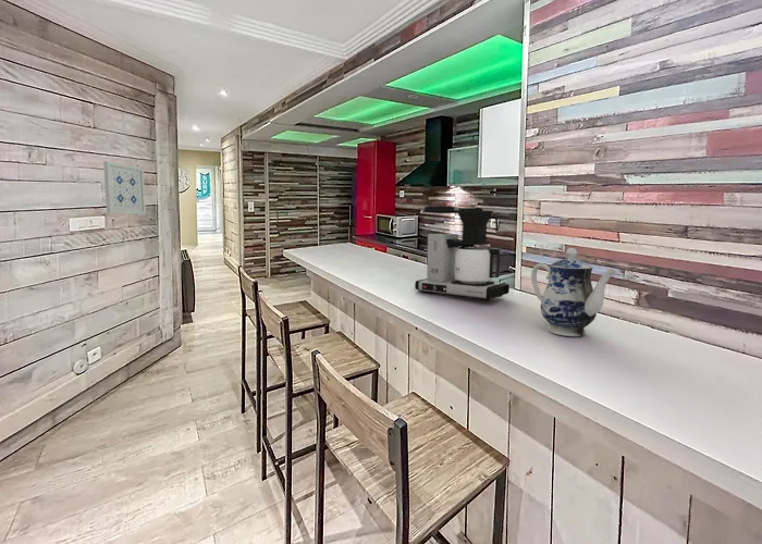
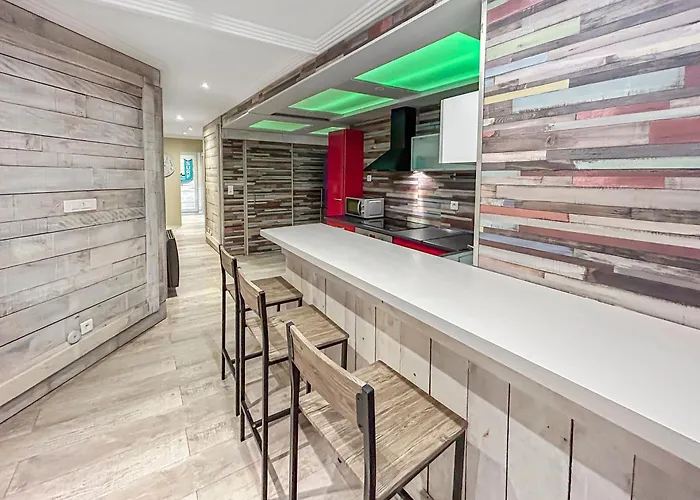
- wall art [102,160,147,215]
- teapot [530,247,617,337]
- coffee maker [414,206,511,302]
